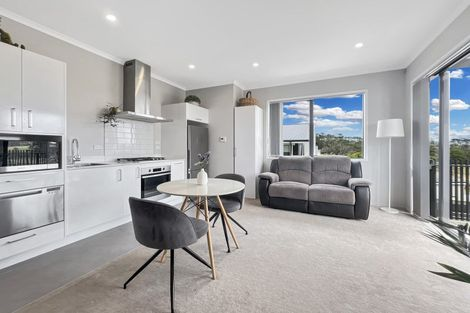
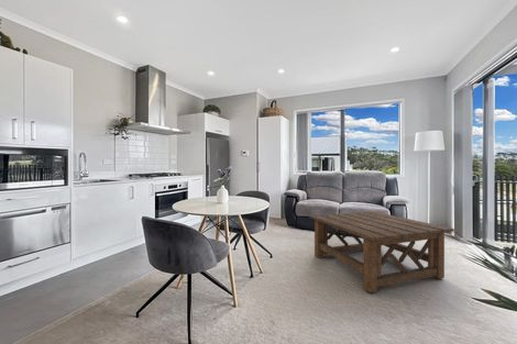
+ coffee table [308,210,455,293]
